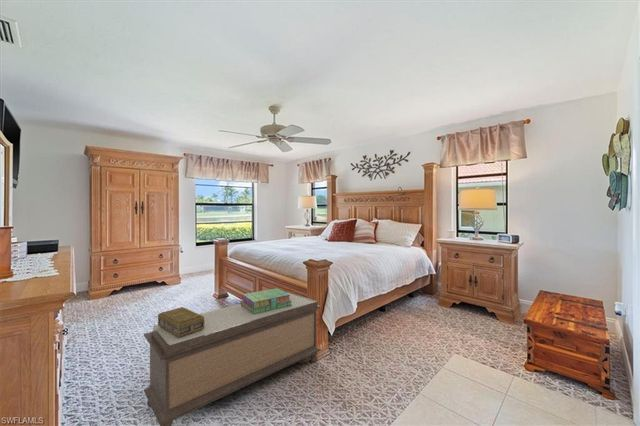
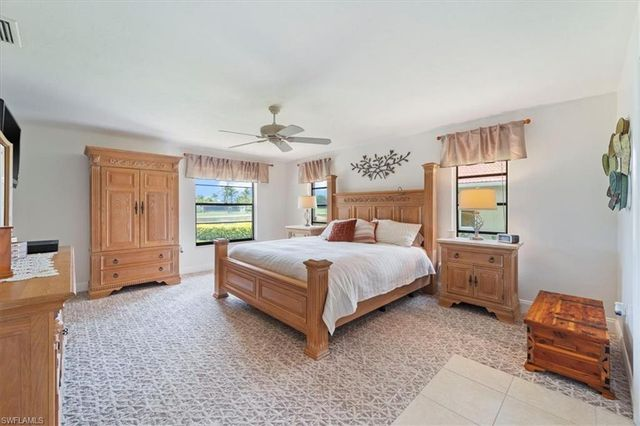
- bench [143,292,321,426]
- stack of books [240,287,292,314]
- decorative box [157,306,204,338]
